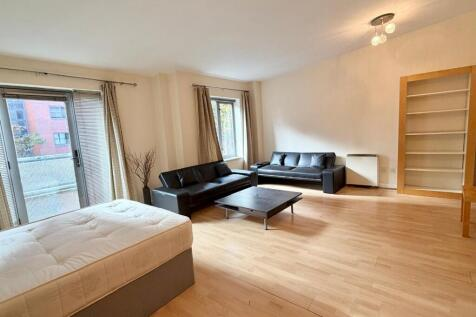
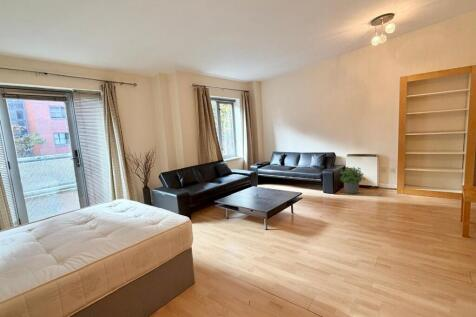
+ potted plant [339,166,366,195]
